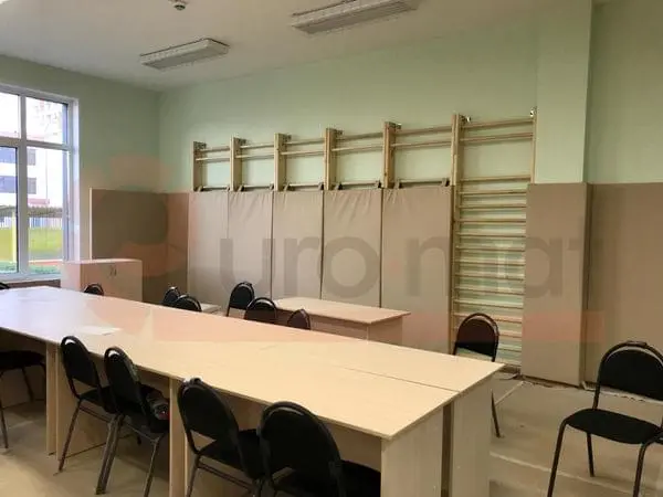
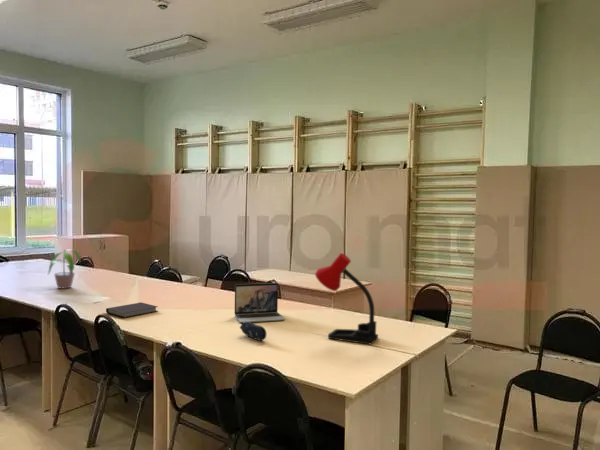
+ potted plant [47,249,82,290]
+ notebook [105,301,159,319]
+ pencil case [239,321,267,342]
+ desk lamp [314,252,379,345]
+ laptop [234,282,286,323]
